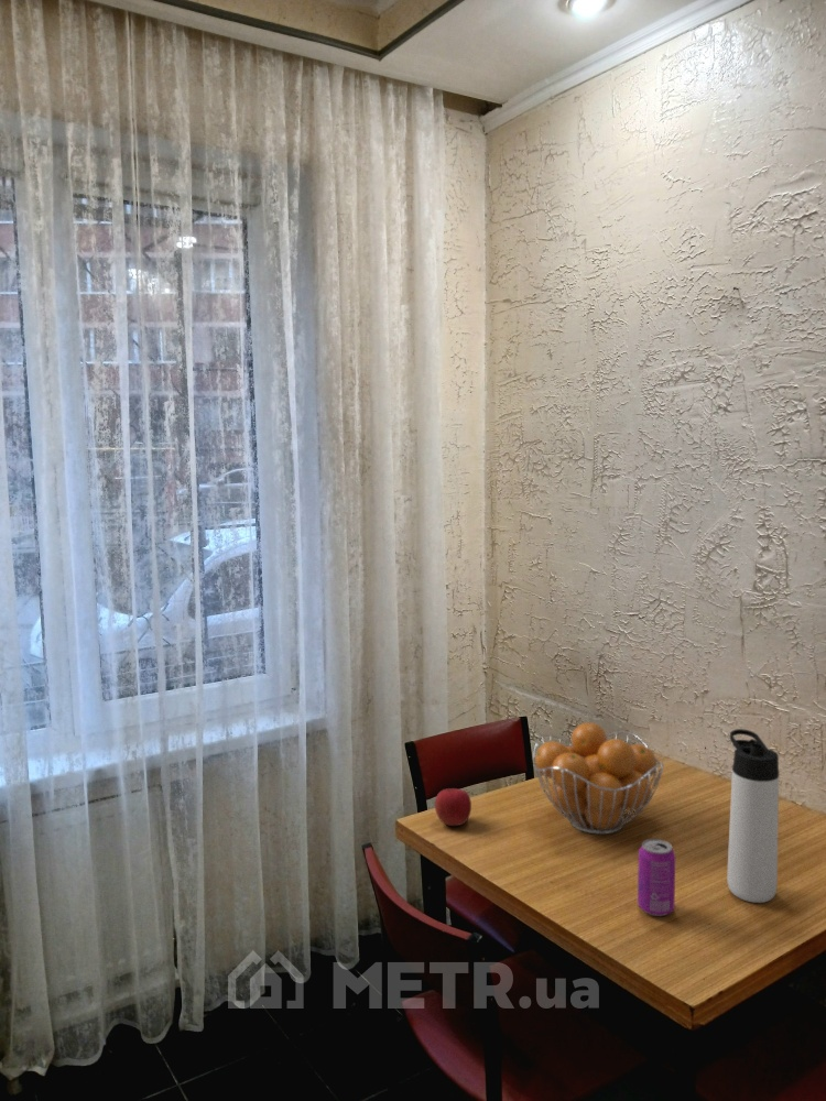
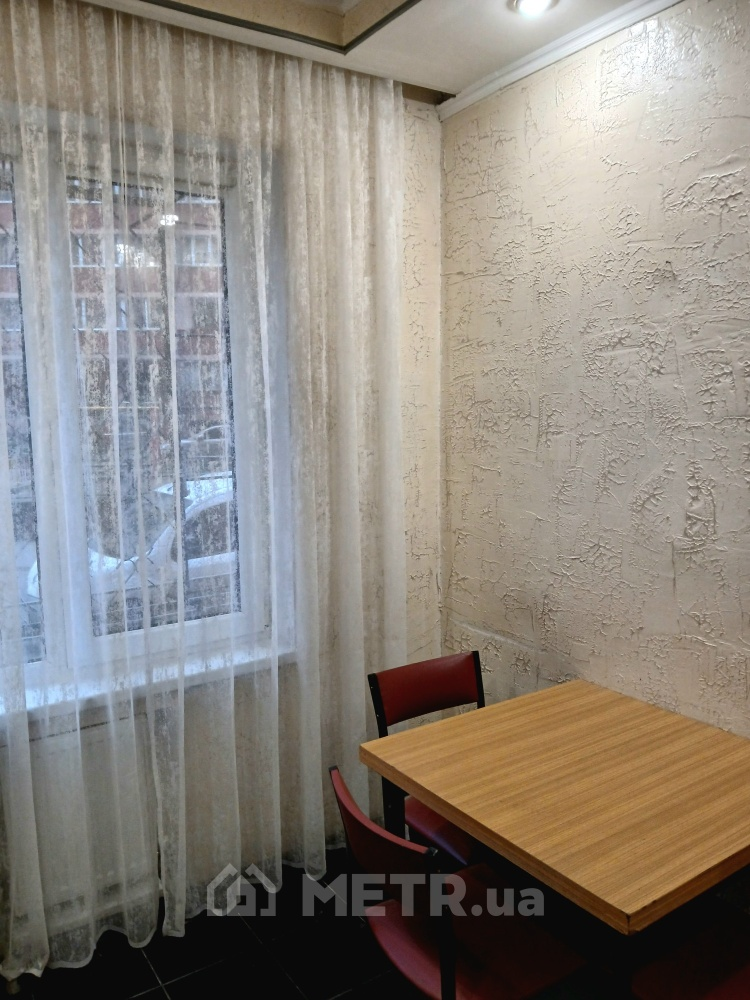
- fruit basket [532,721,665,836]
- thermos bottle [726,728,780,904]
- beverage can [637,838,676,917]
- apple [434,787,472,827]
